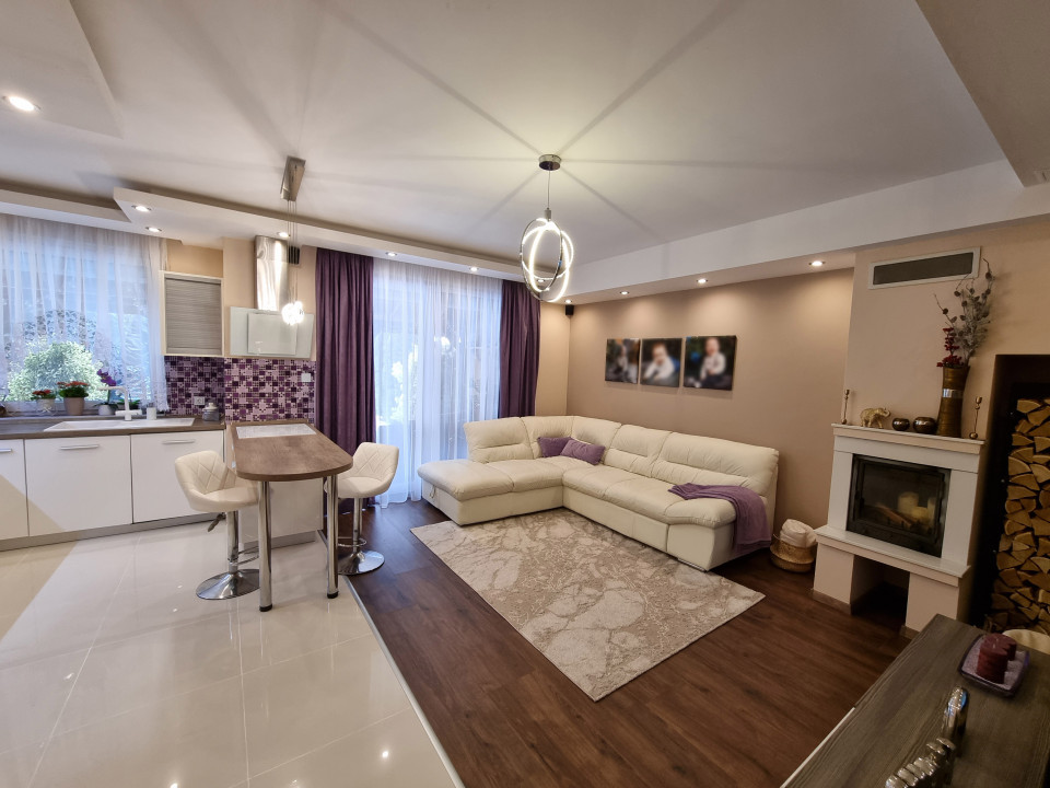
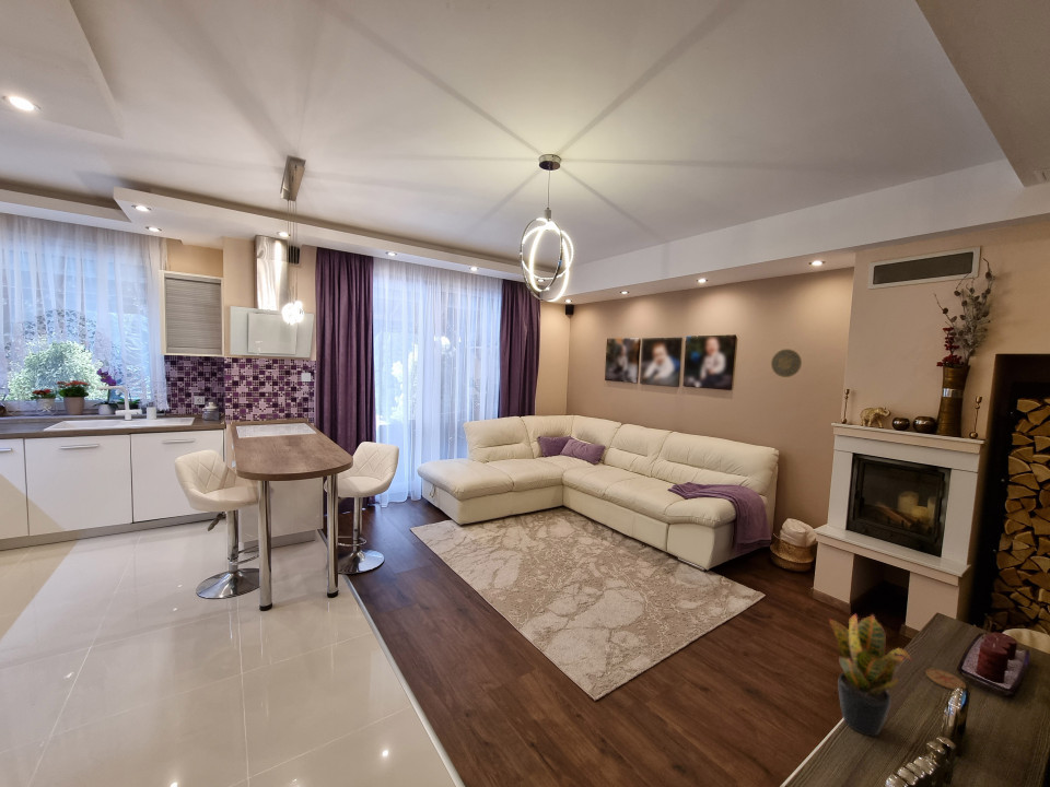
+ coaster [925,668,967,691]
+ decorative plate [770,348,803,378]
+ potted plant [828,613,914,737]
